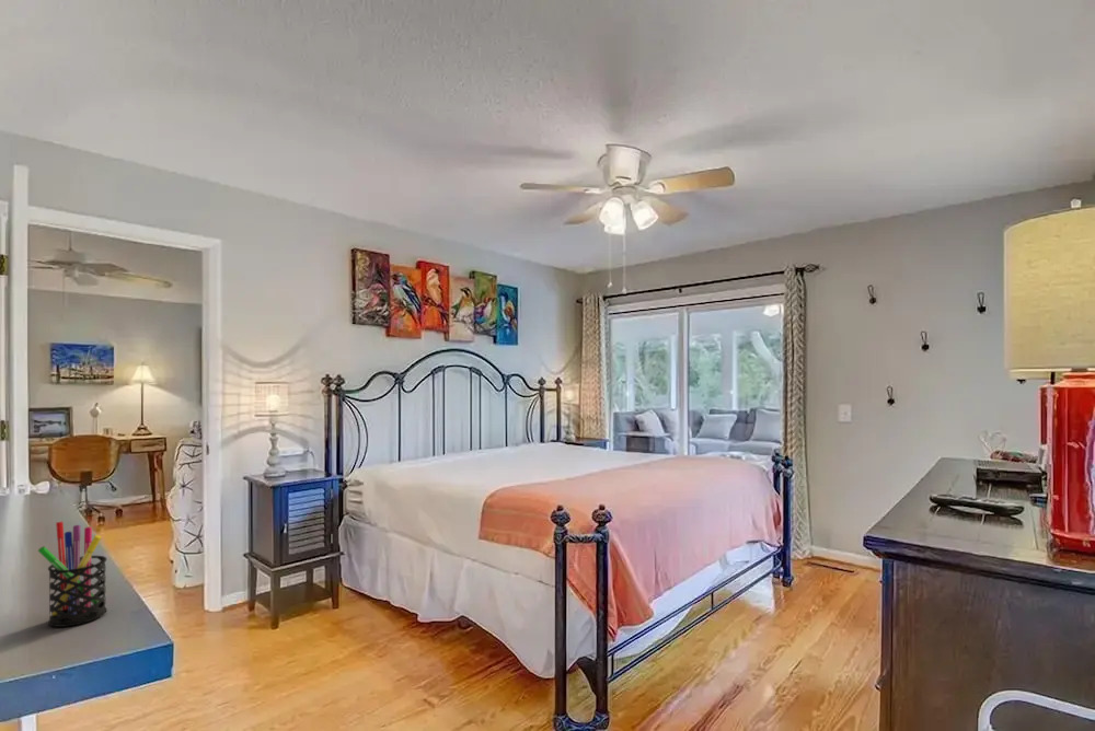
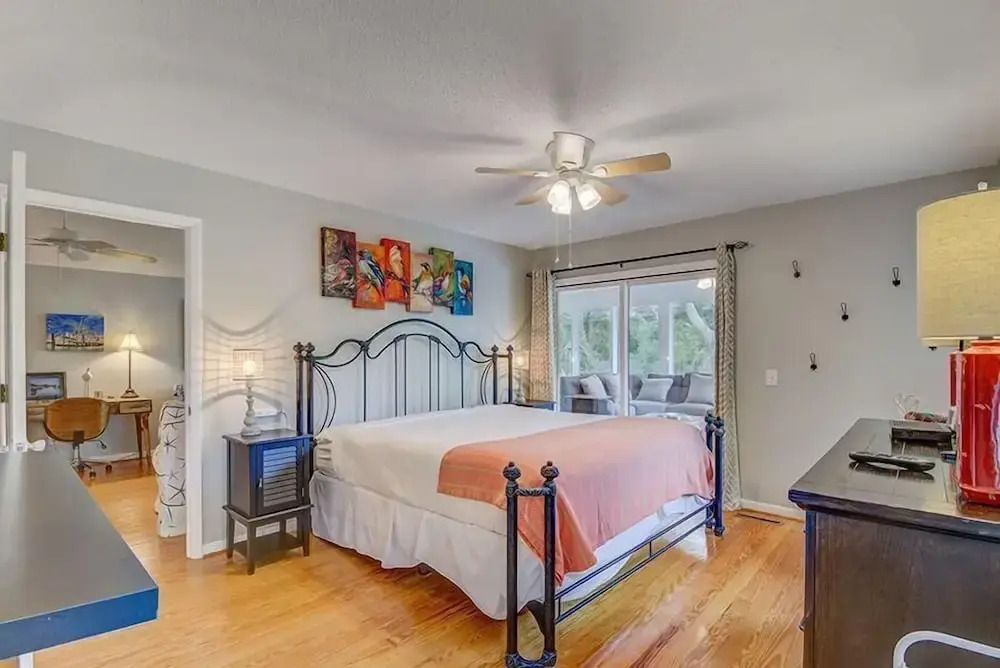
- pen holder [37,521,108,628]
